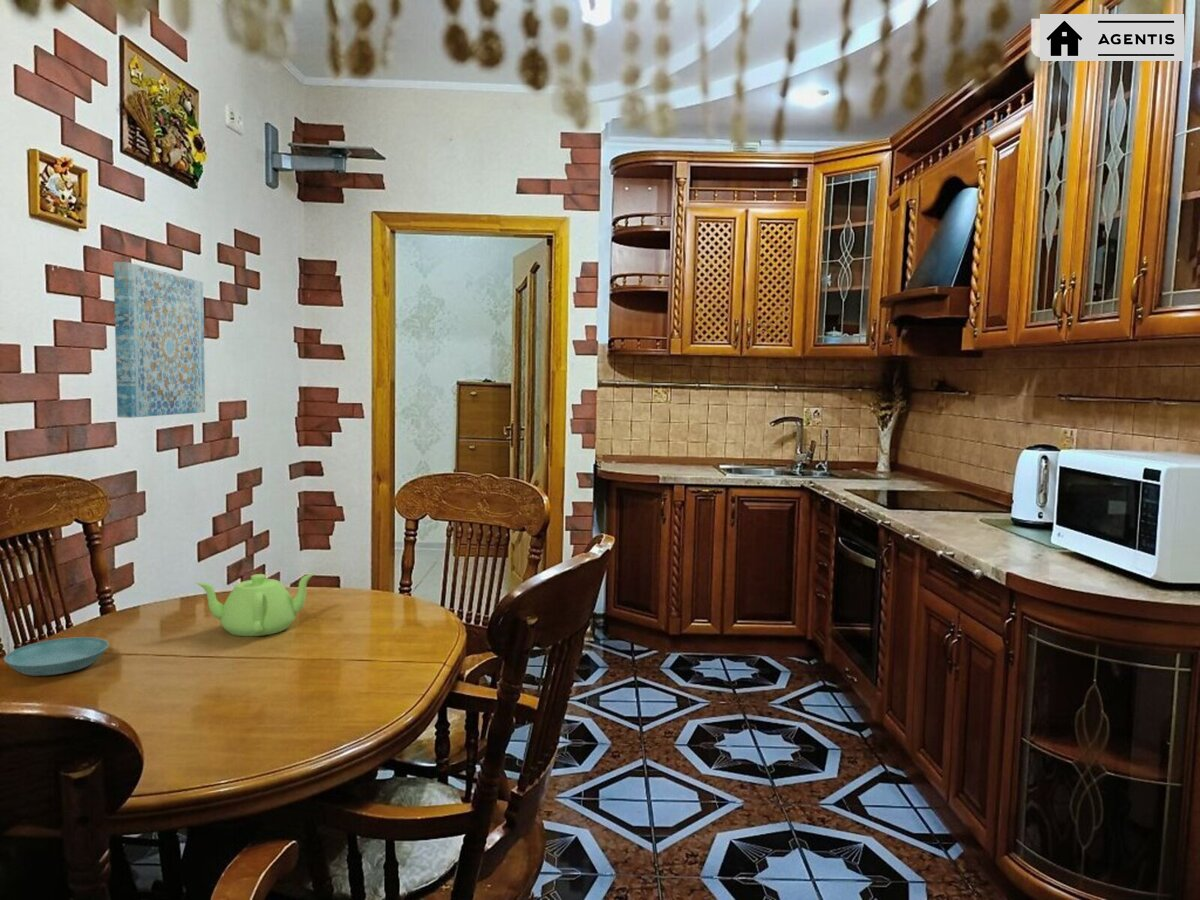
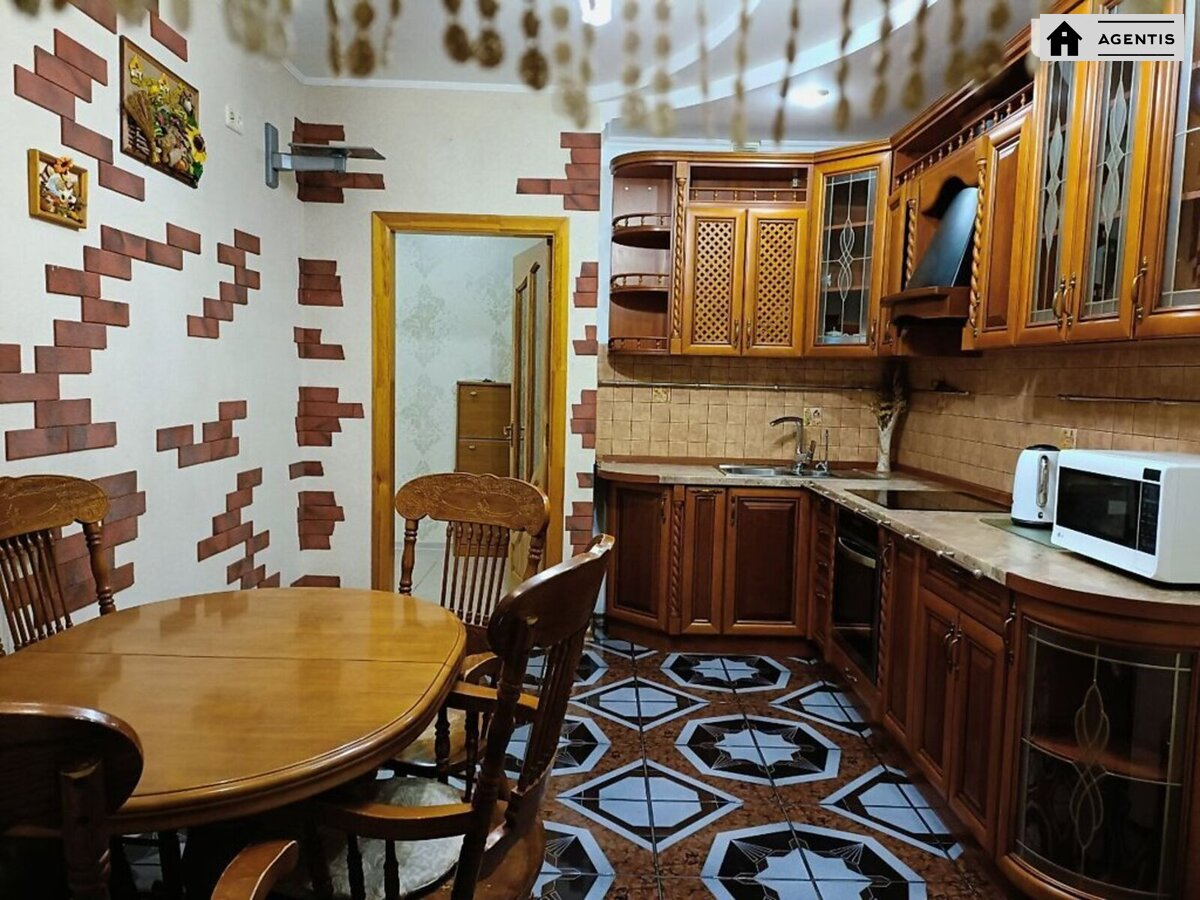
- saucer [3,636,110,677]
- wall art [113,261,206,419]
- teapot [195,572,316,637]
